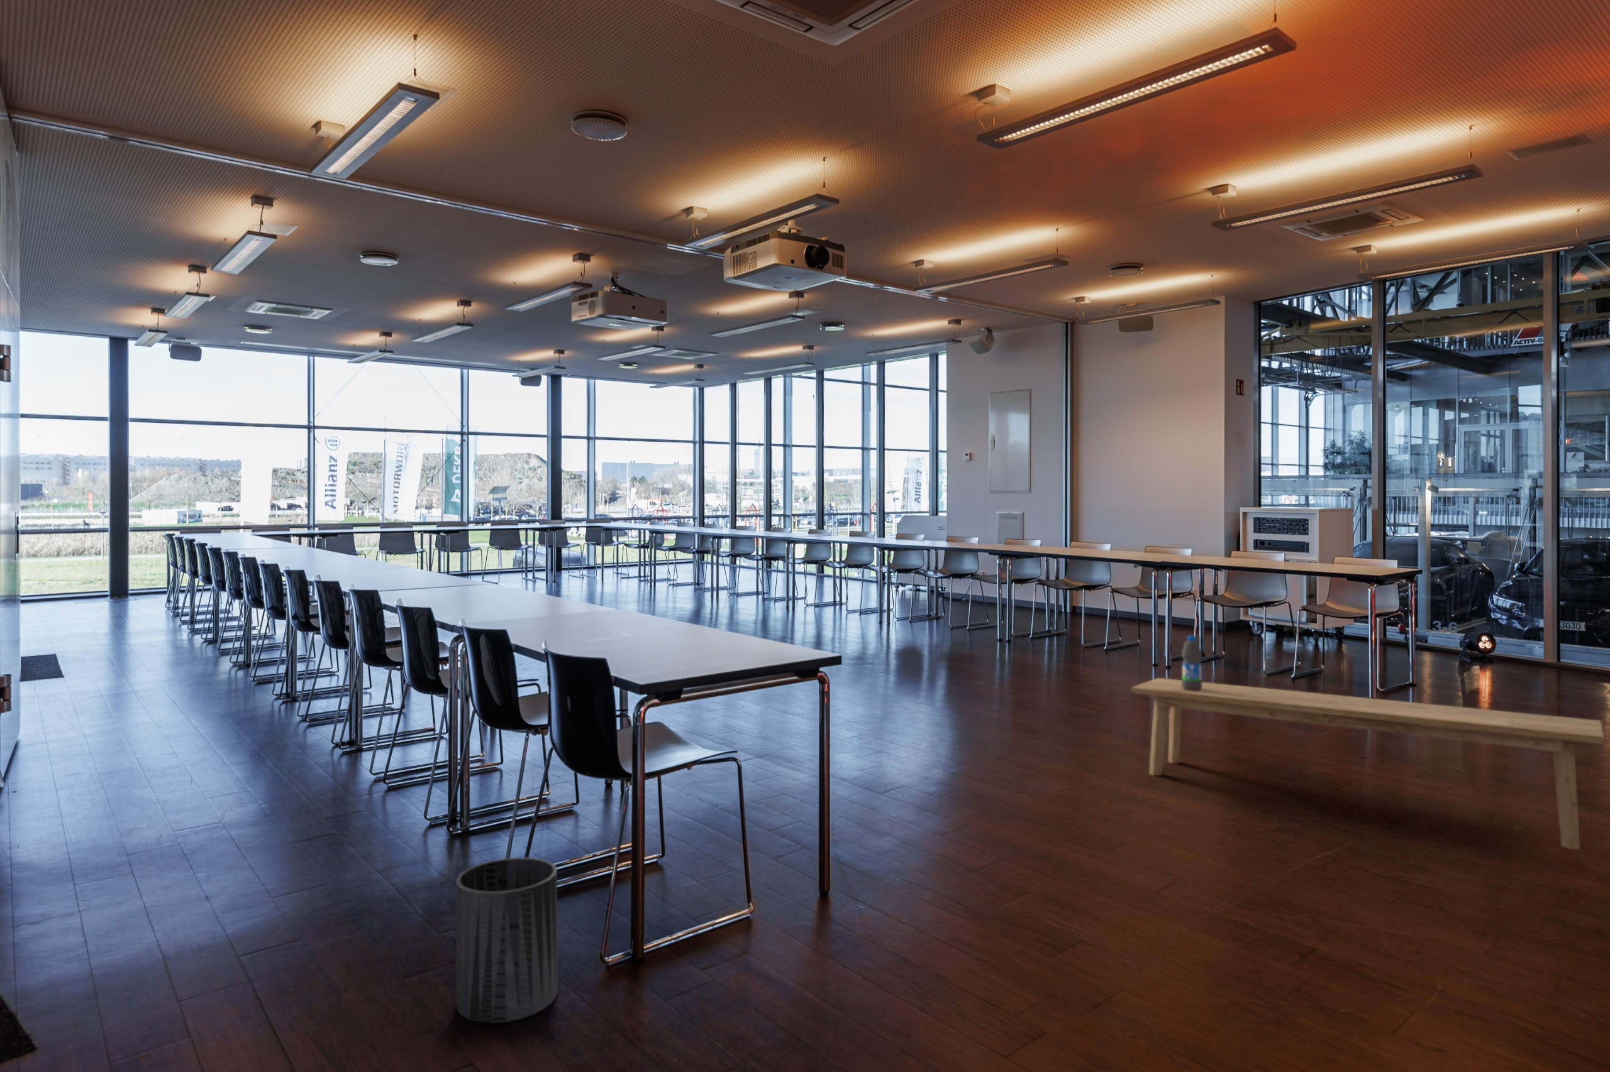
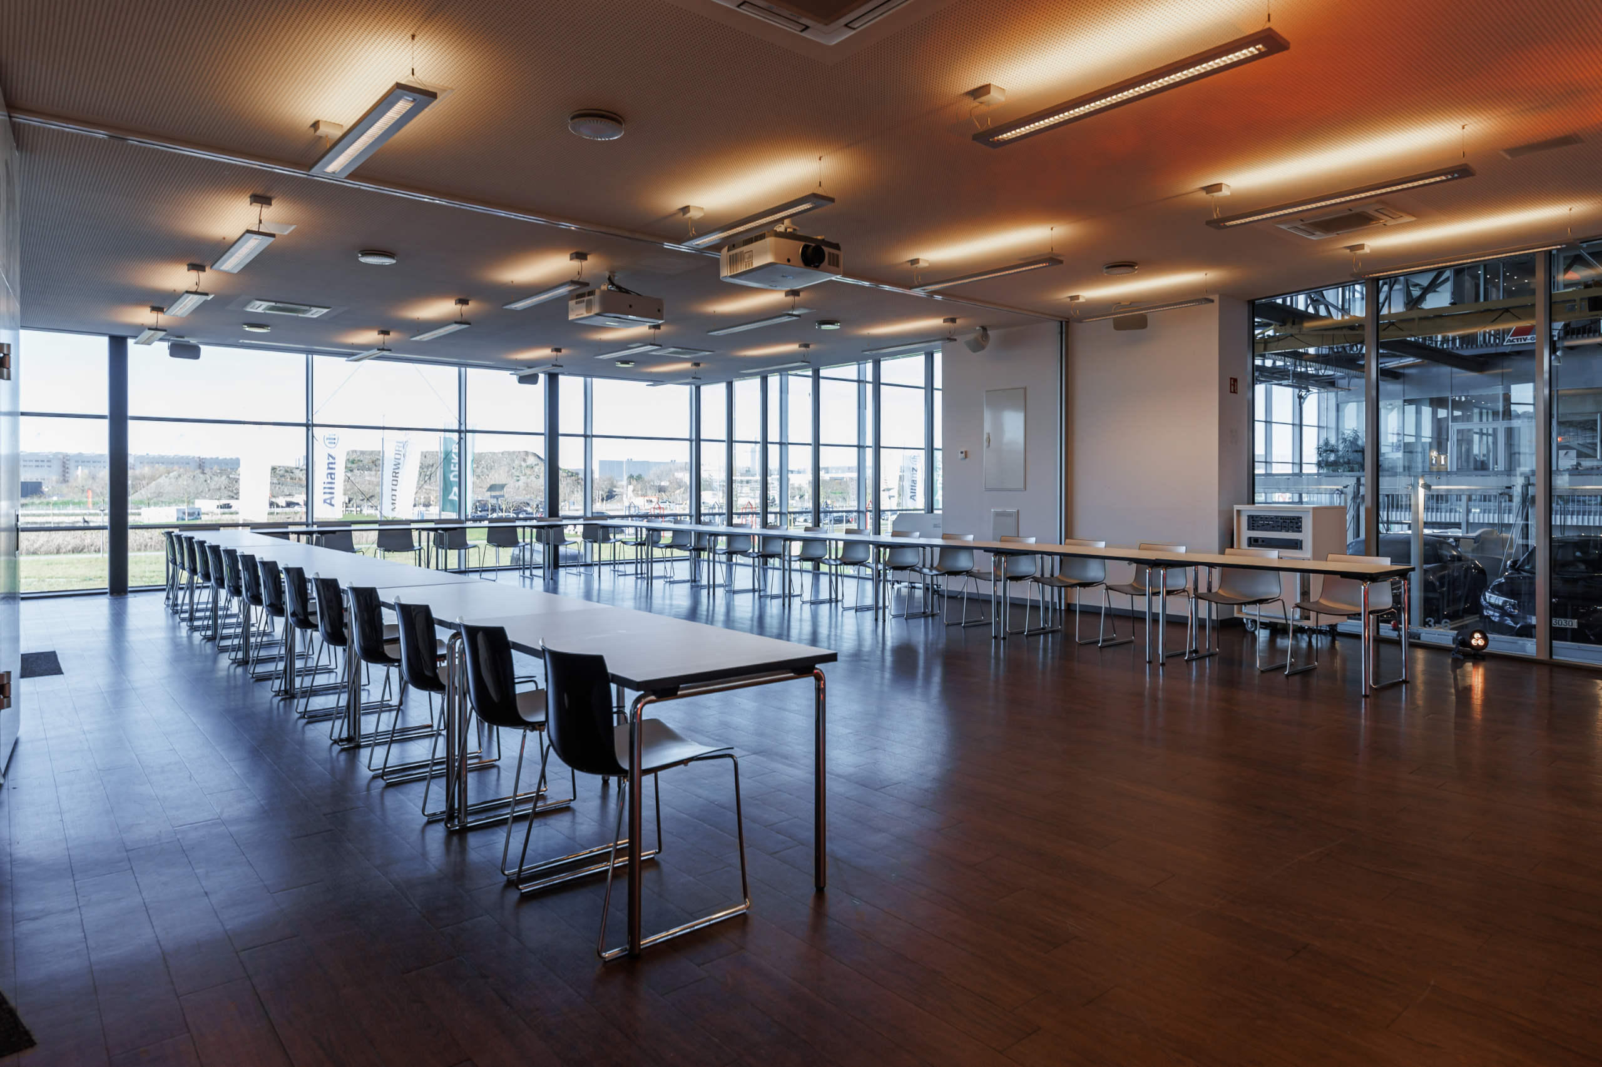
- water bottle [1181,635,1203,690]
- trash can [455,857,559,1024]
- bench [1130,677,1605,851]
